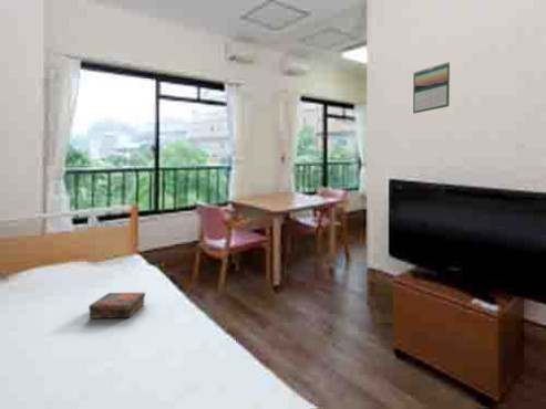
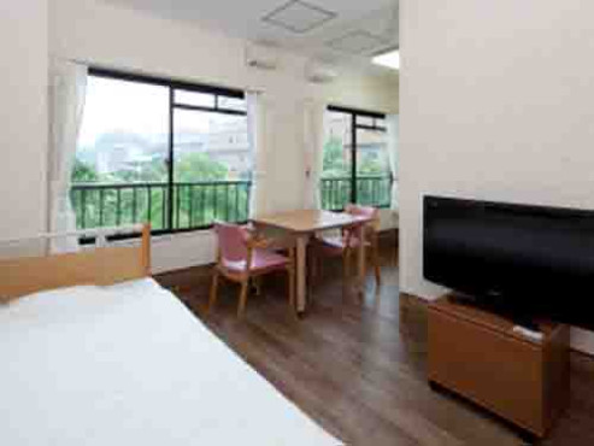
- calendar [412,61,451,115]
- book [87,292,146,319]
